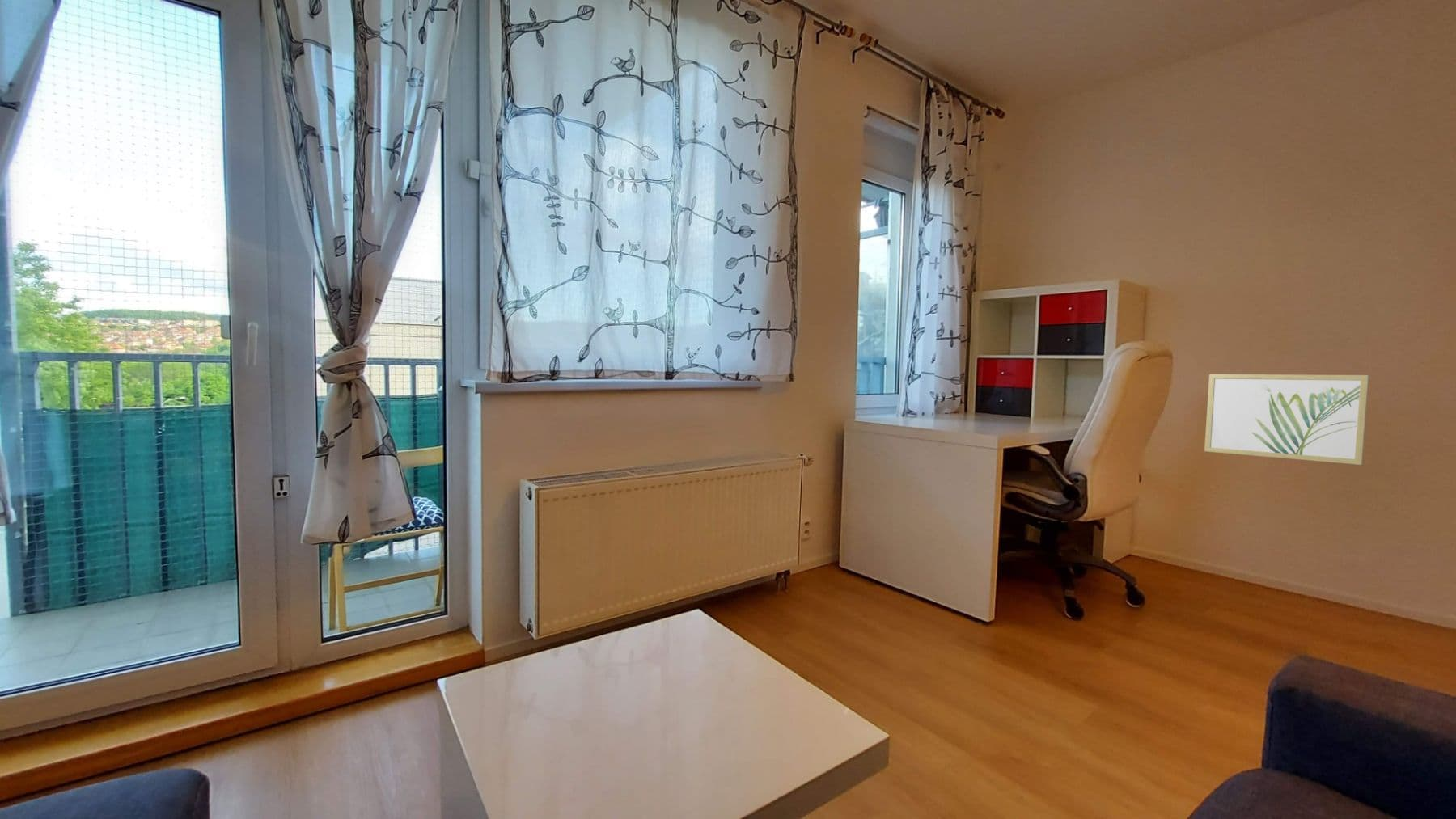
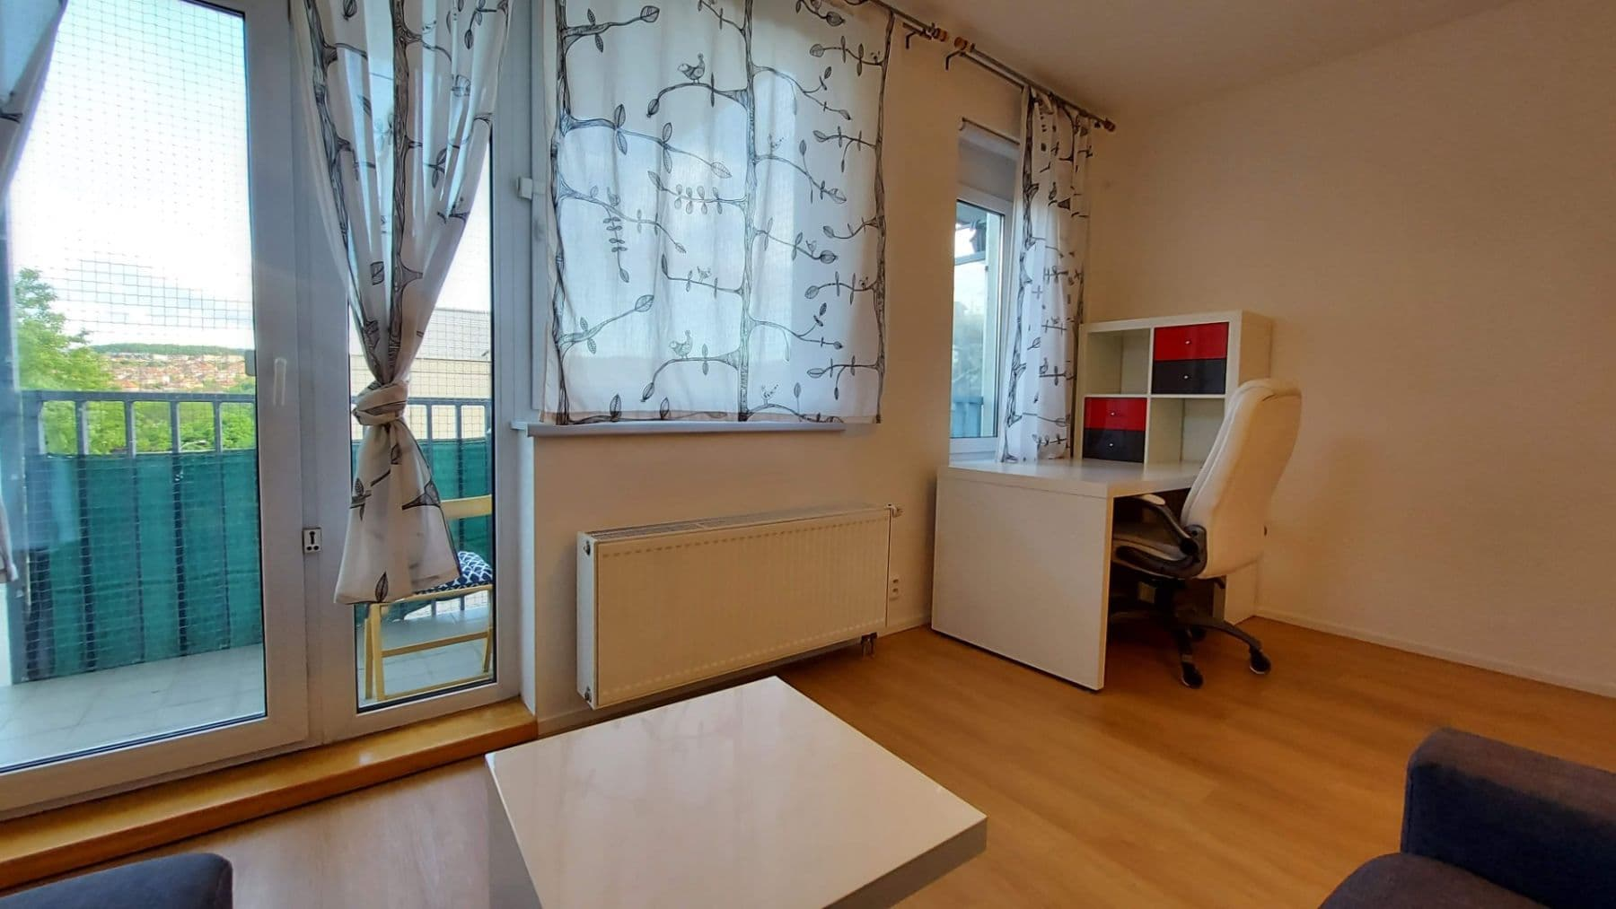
- wall art [1204,374,1370,466]
